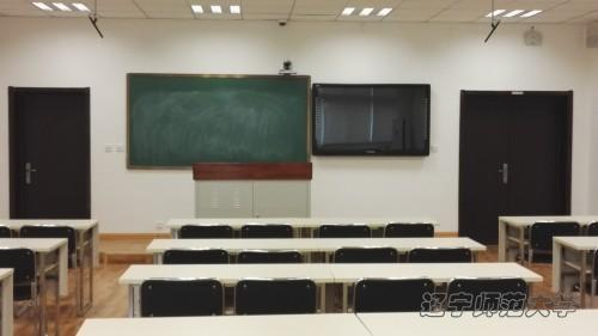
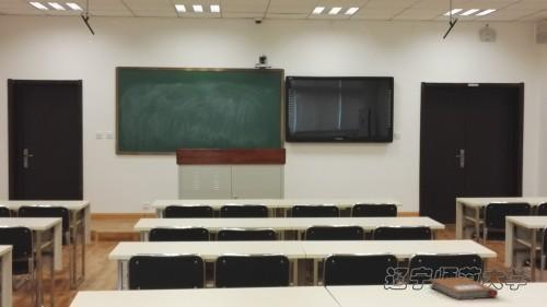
+ notebook [428,276,499,300]
